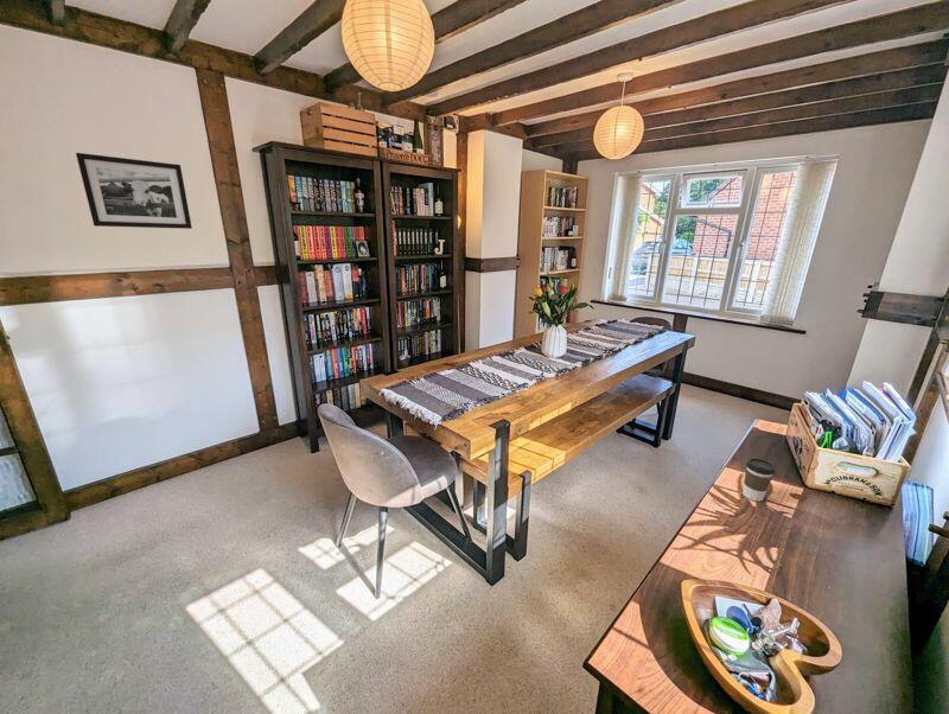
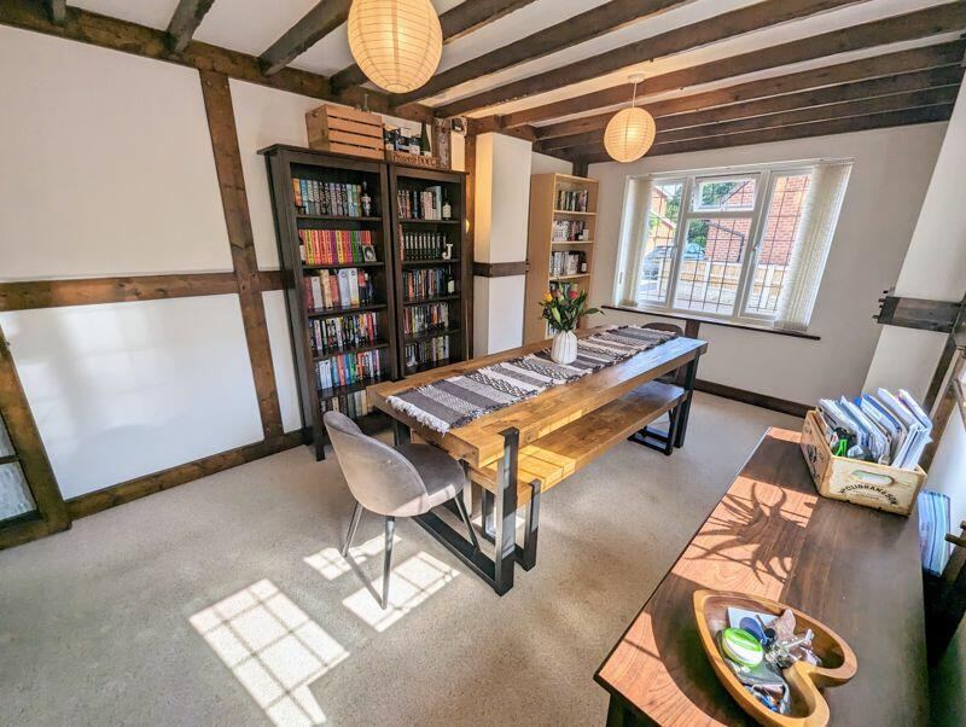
- coffee cup [741,457,776,503]
- picture frame [75,152,193,230]
